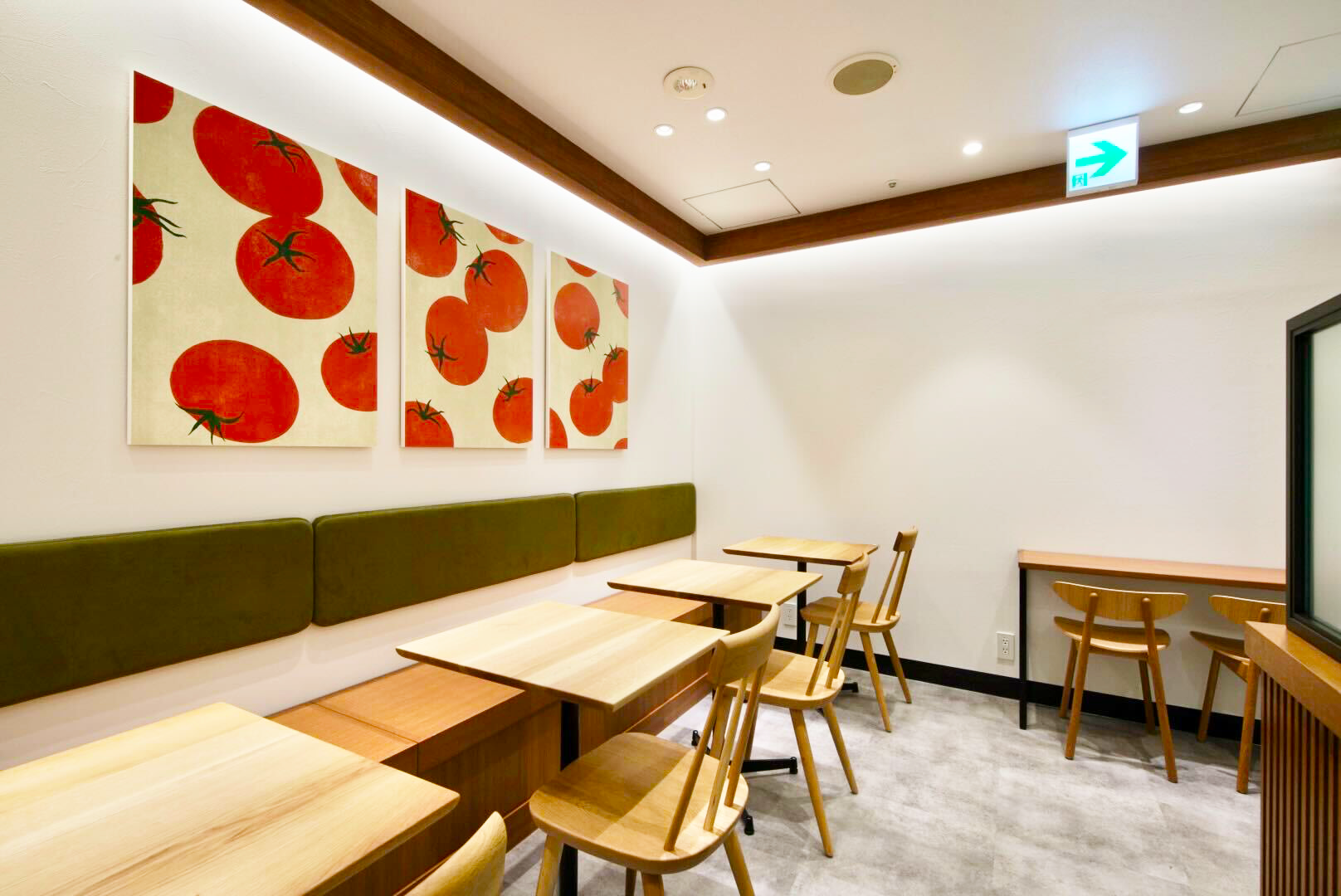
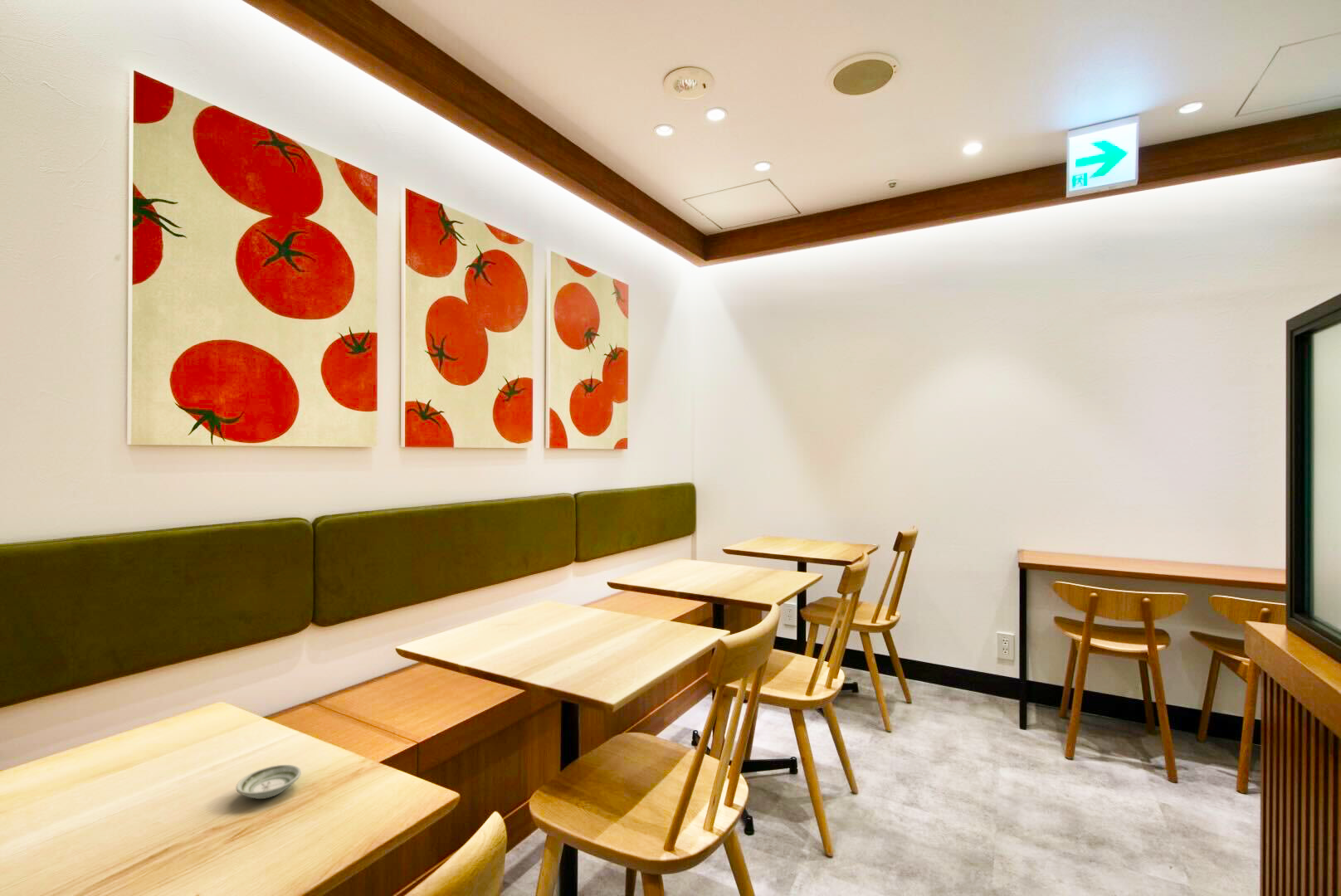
+ saucer [235,764,302,800]
